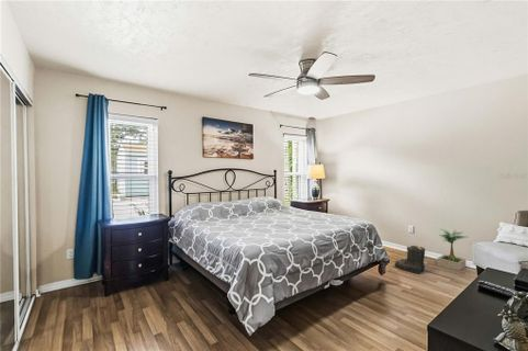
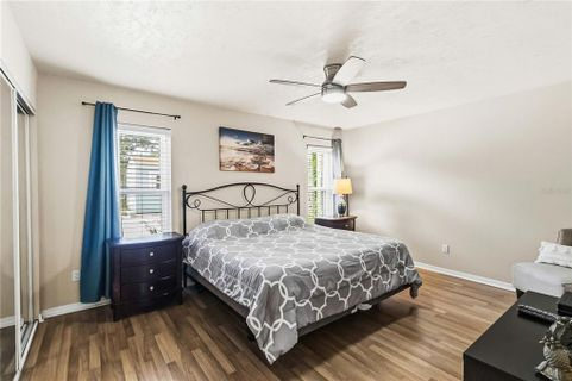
- potted plant [436,228,470,272]
- boots [394,245,426,274]
